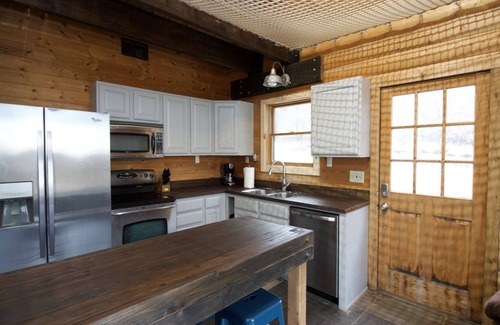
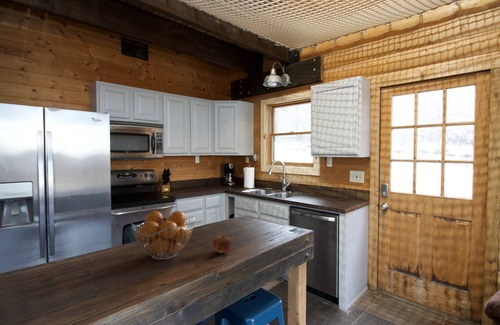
+ fruit [213,234,232,254]
+ fruit basket [131,210,196,261]
